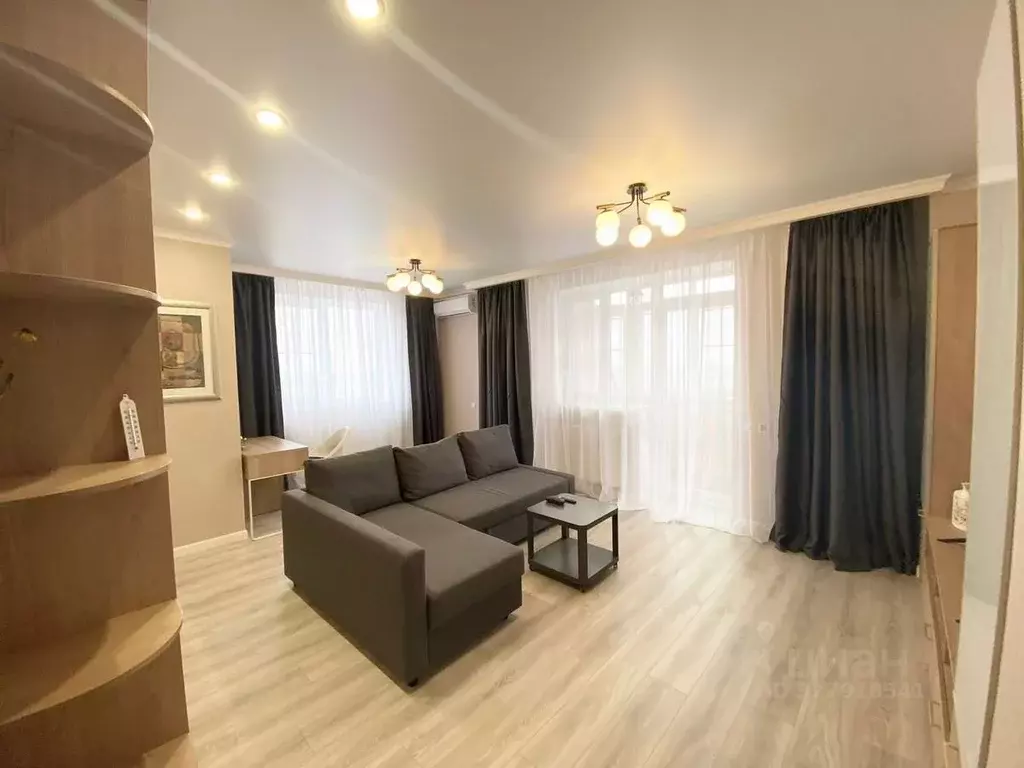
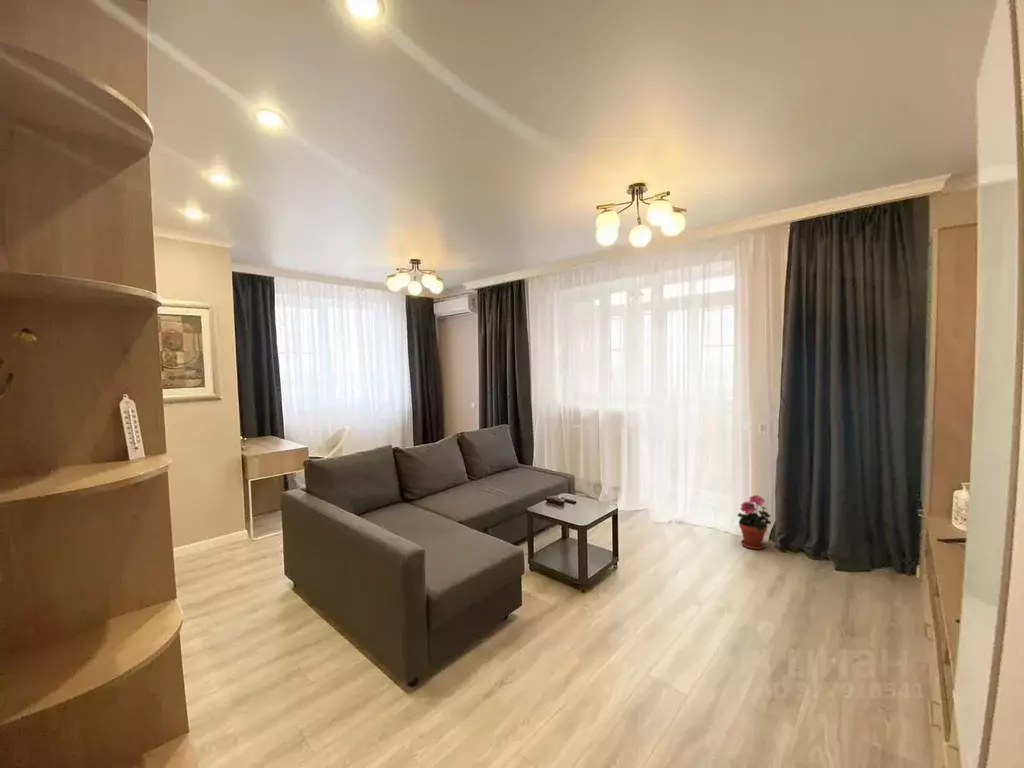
+ potted plant [737,494,772,550]
